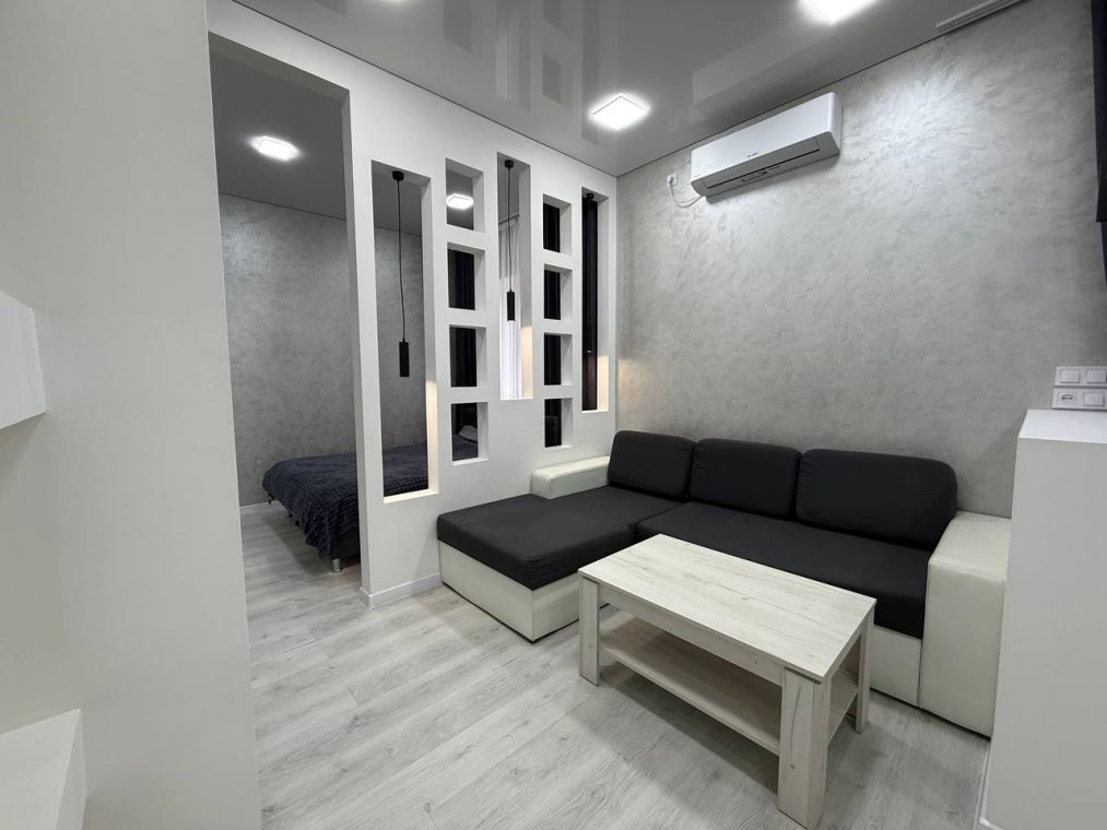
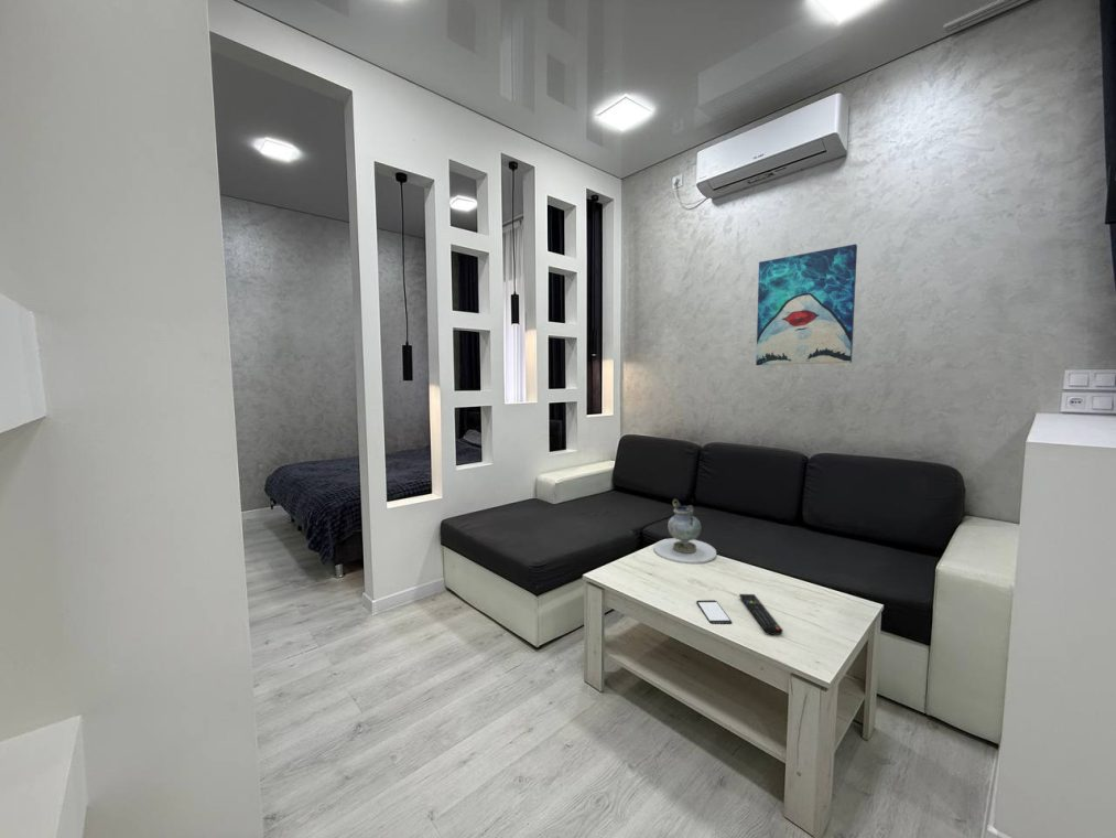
+ smartphone [695,599,733,625]
+ decorative vase [653,498,717,565]
+ wall art [755,243,858,366]
+ remote control [738,593,784,636]
